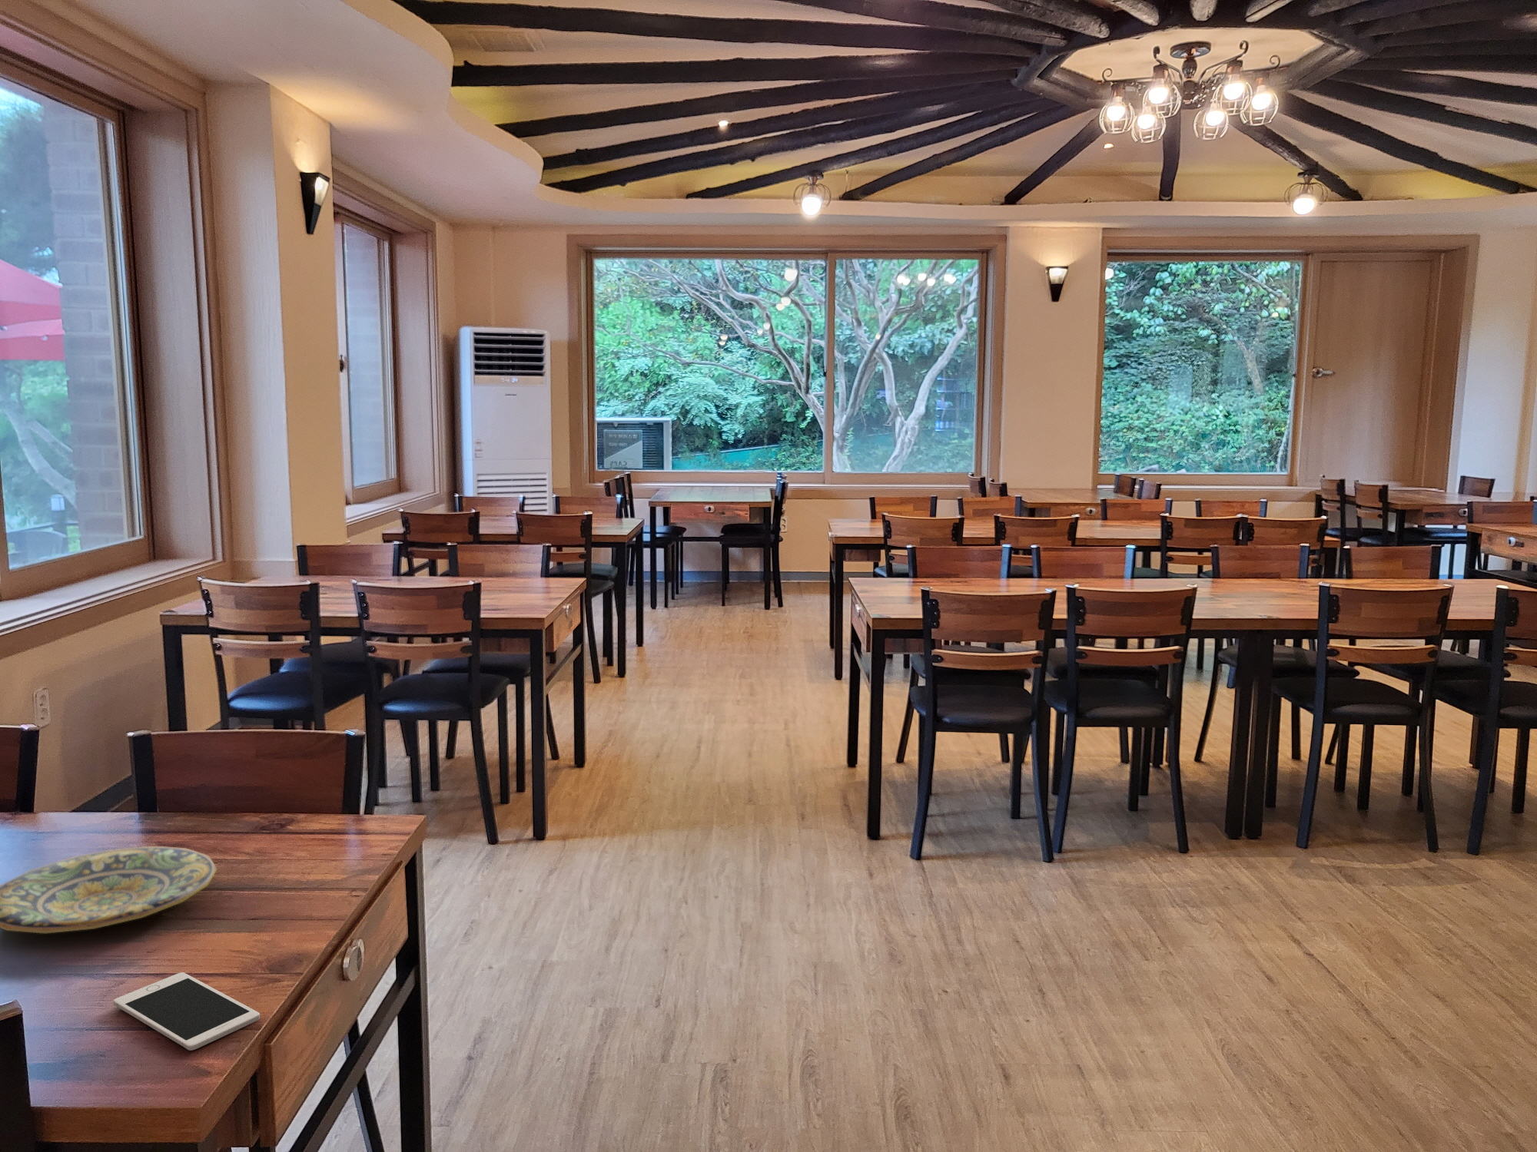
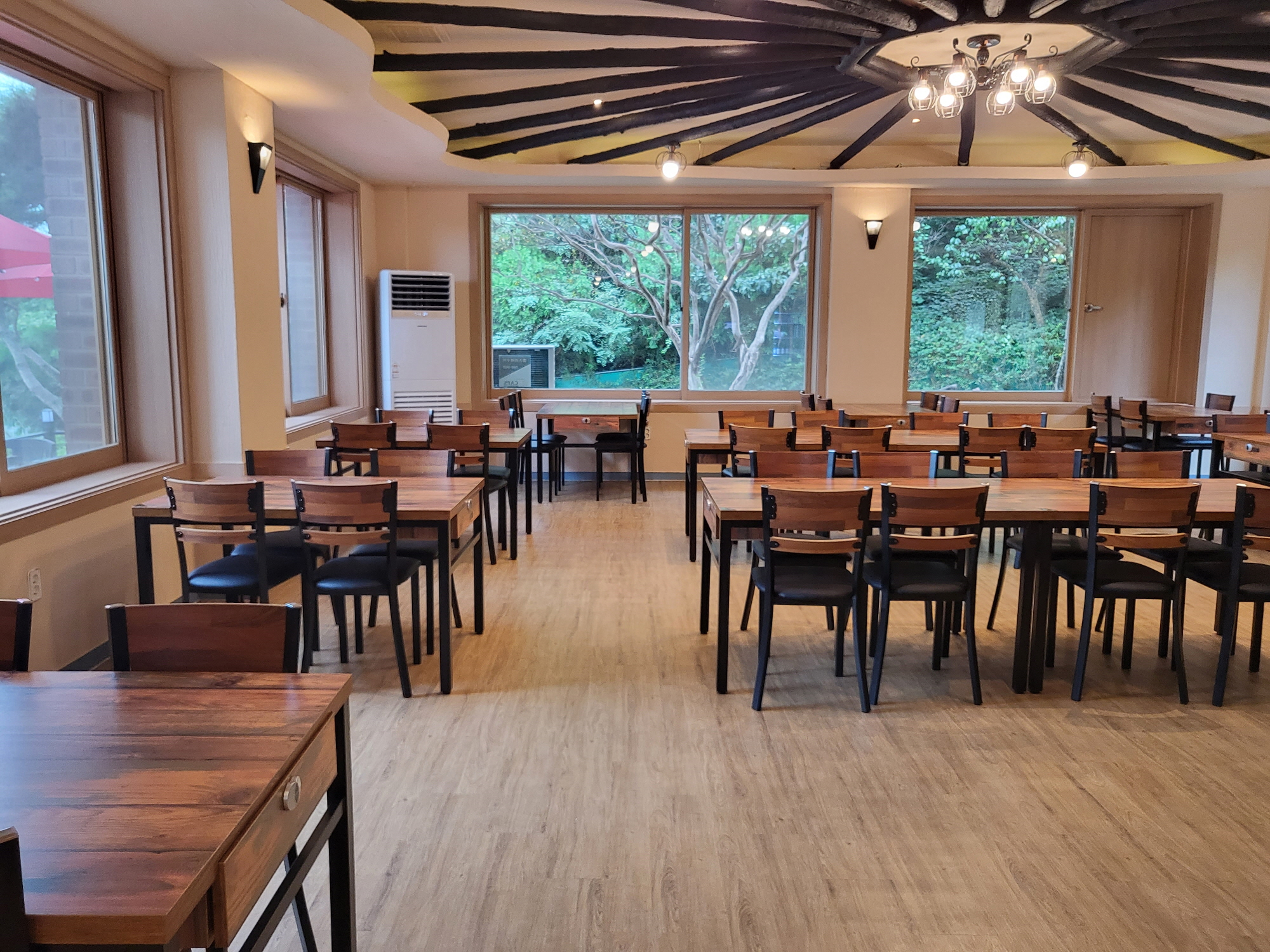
- plate [0,846,218,934]
- cell phone [113,972,260,1052]
